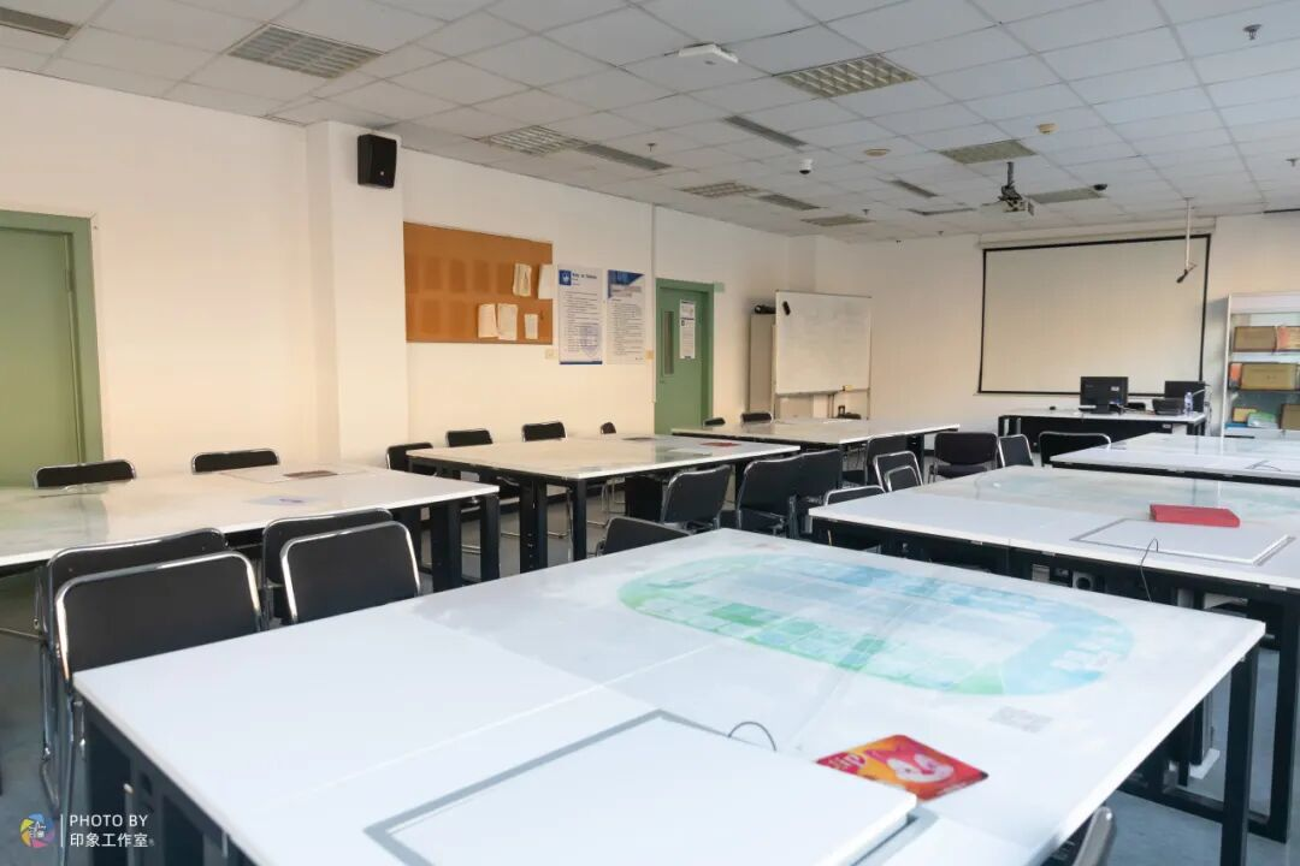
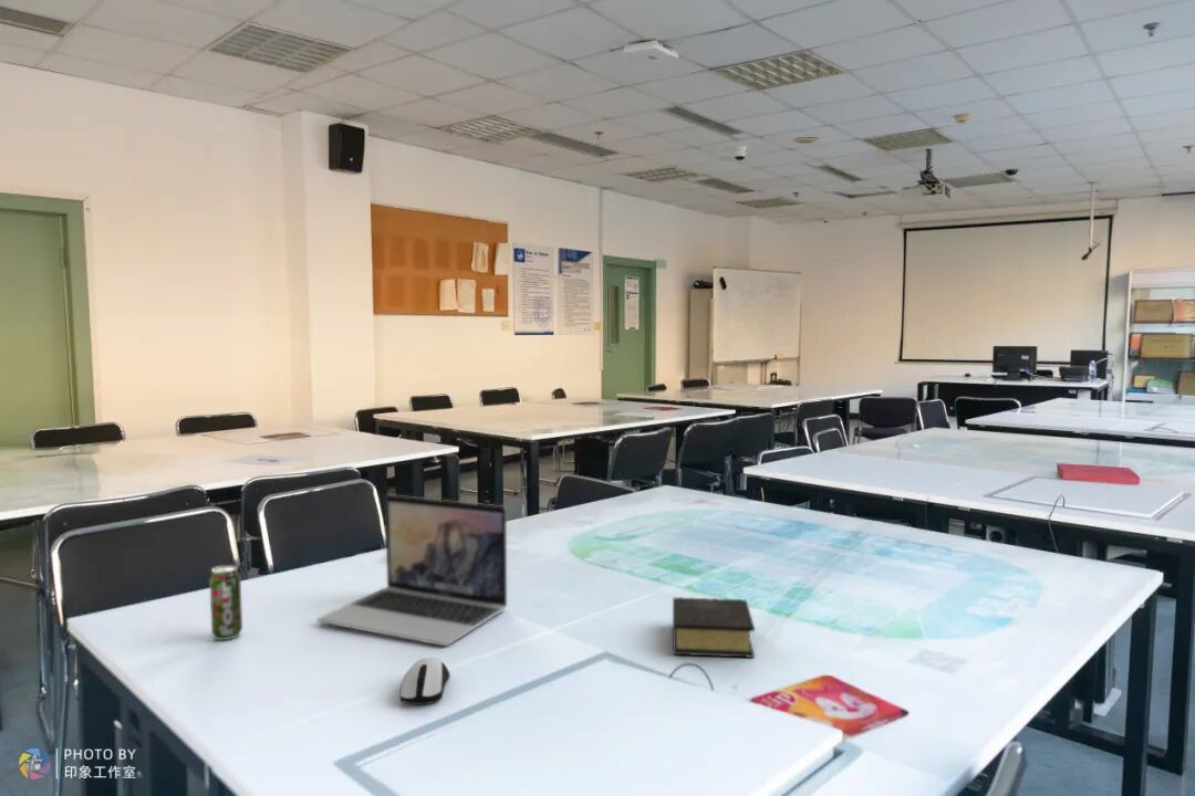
+ beverage can [208,564,243,641]
+ book [672,596,756,659]
+ computer mouse [398,656,451,705]
+ laptop [316,493,508,647]
